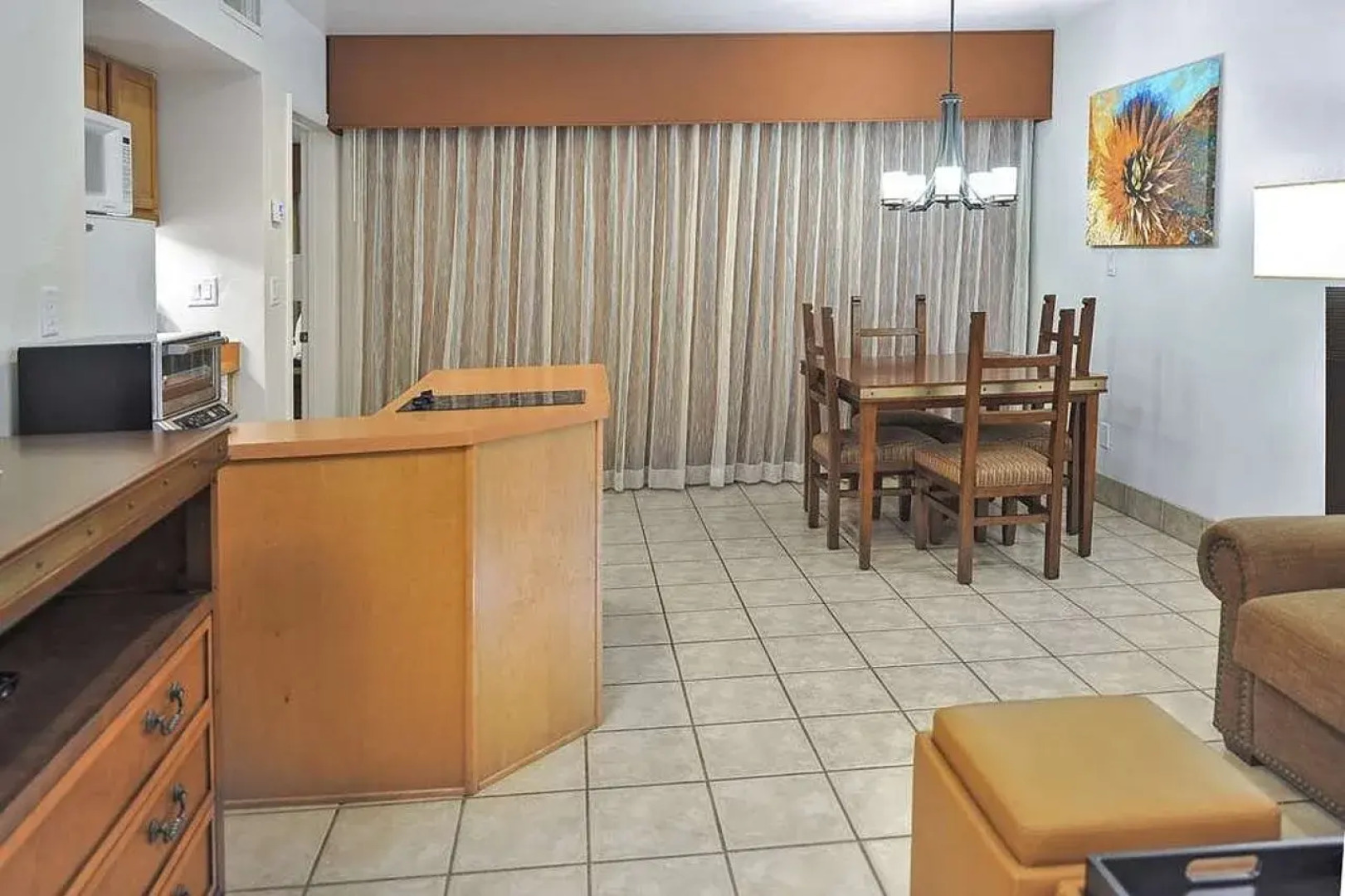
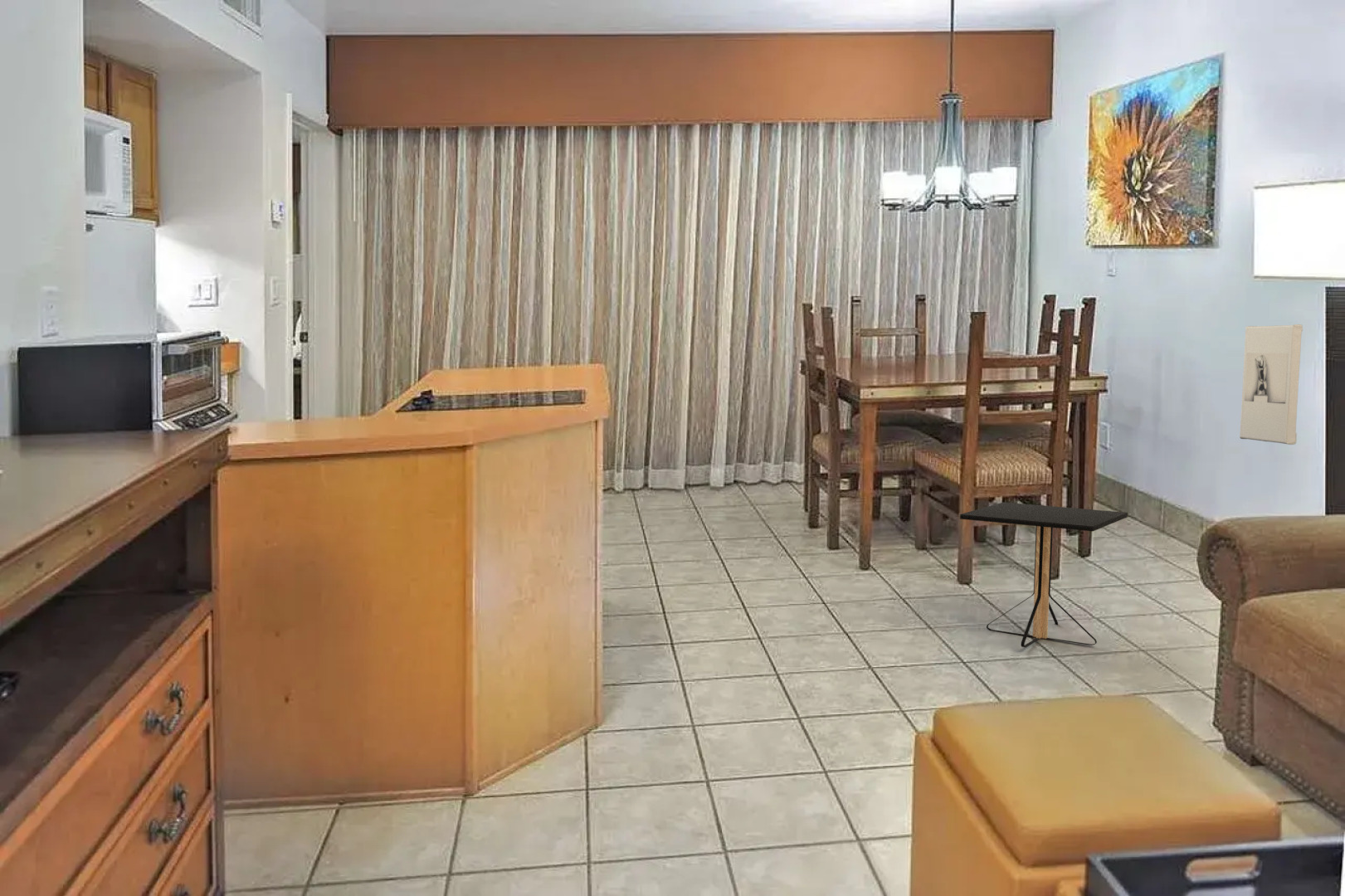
+ wall sculpture [1239,324,1304,446]
+ side table [959,502,1128,648]
